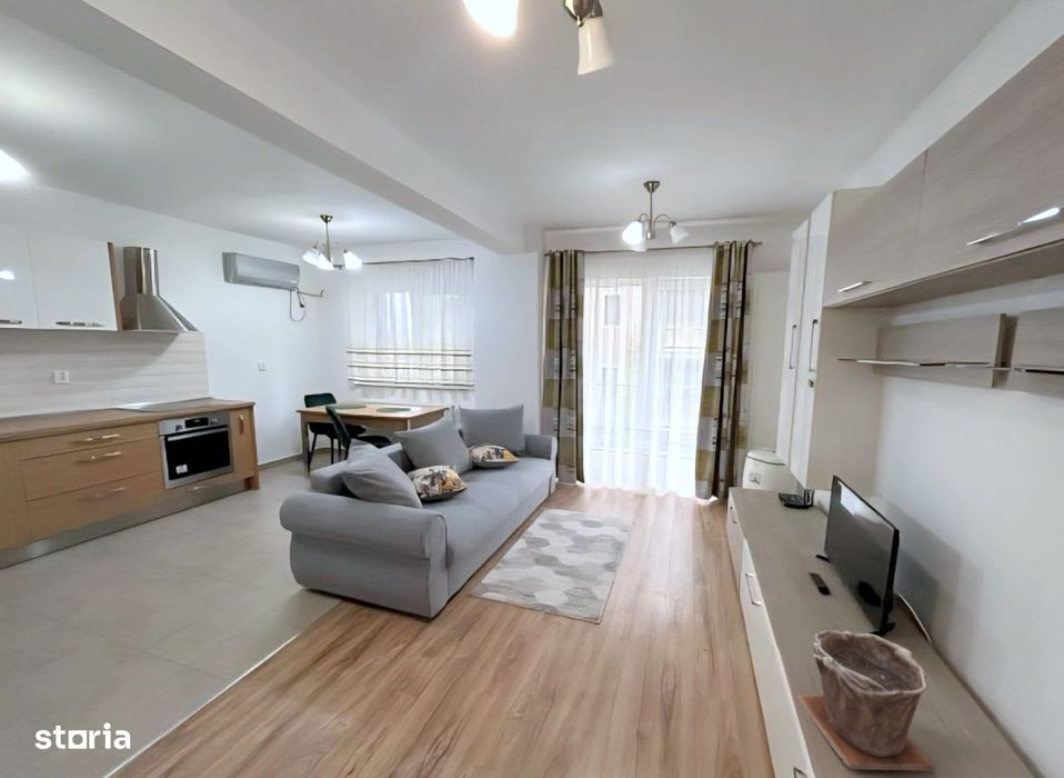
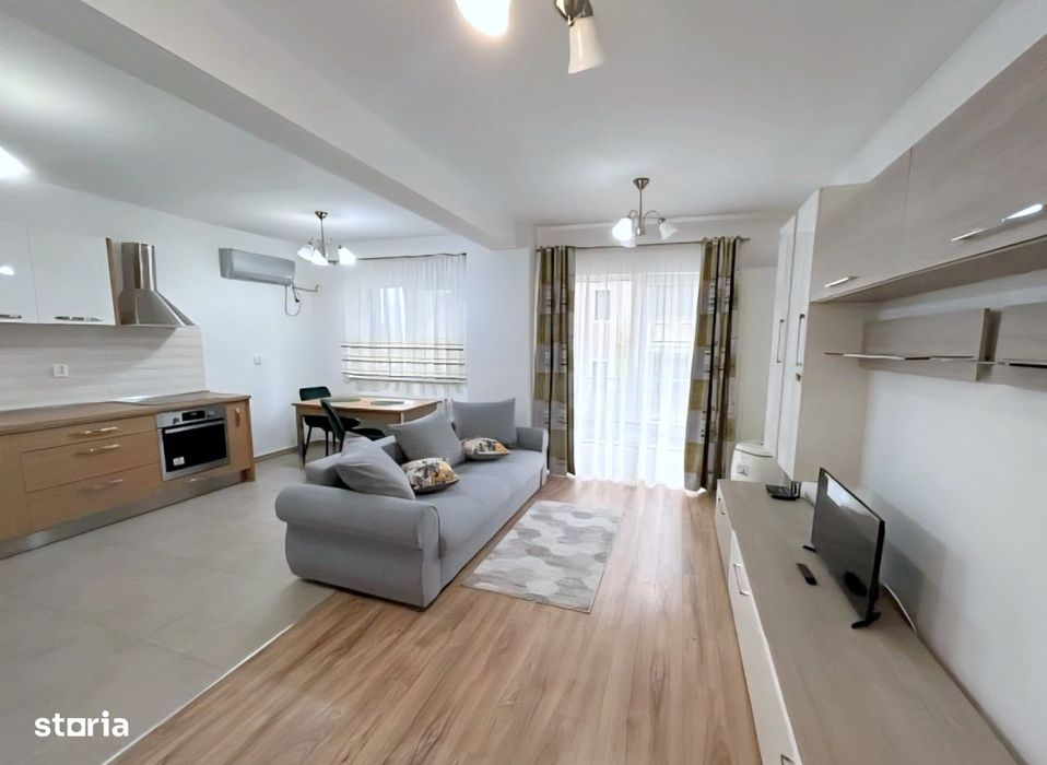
- plant pot [796,629,936,772]
